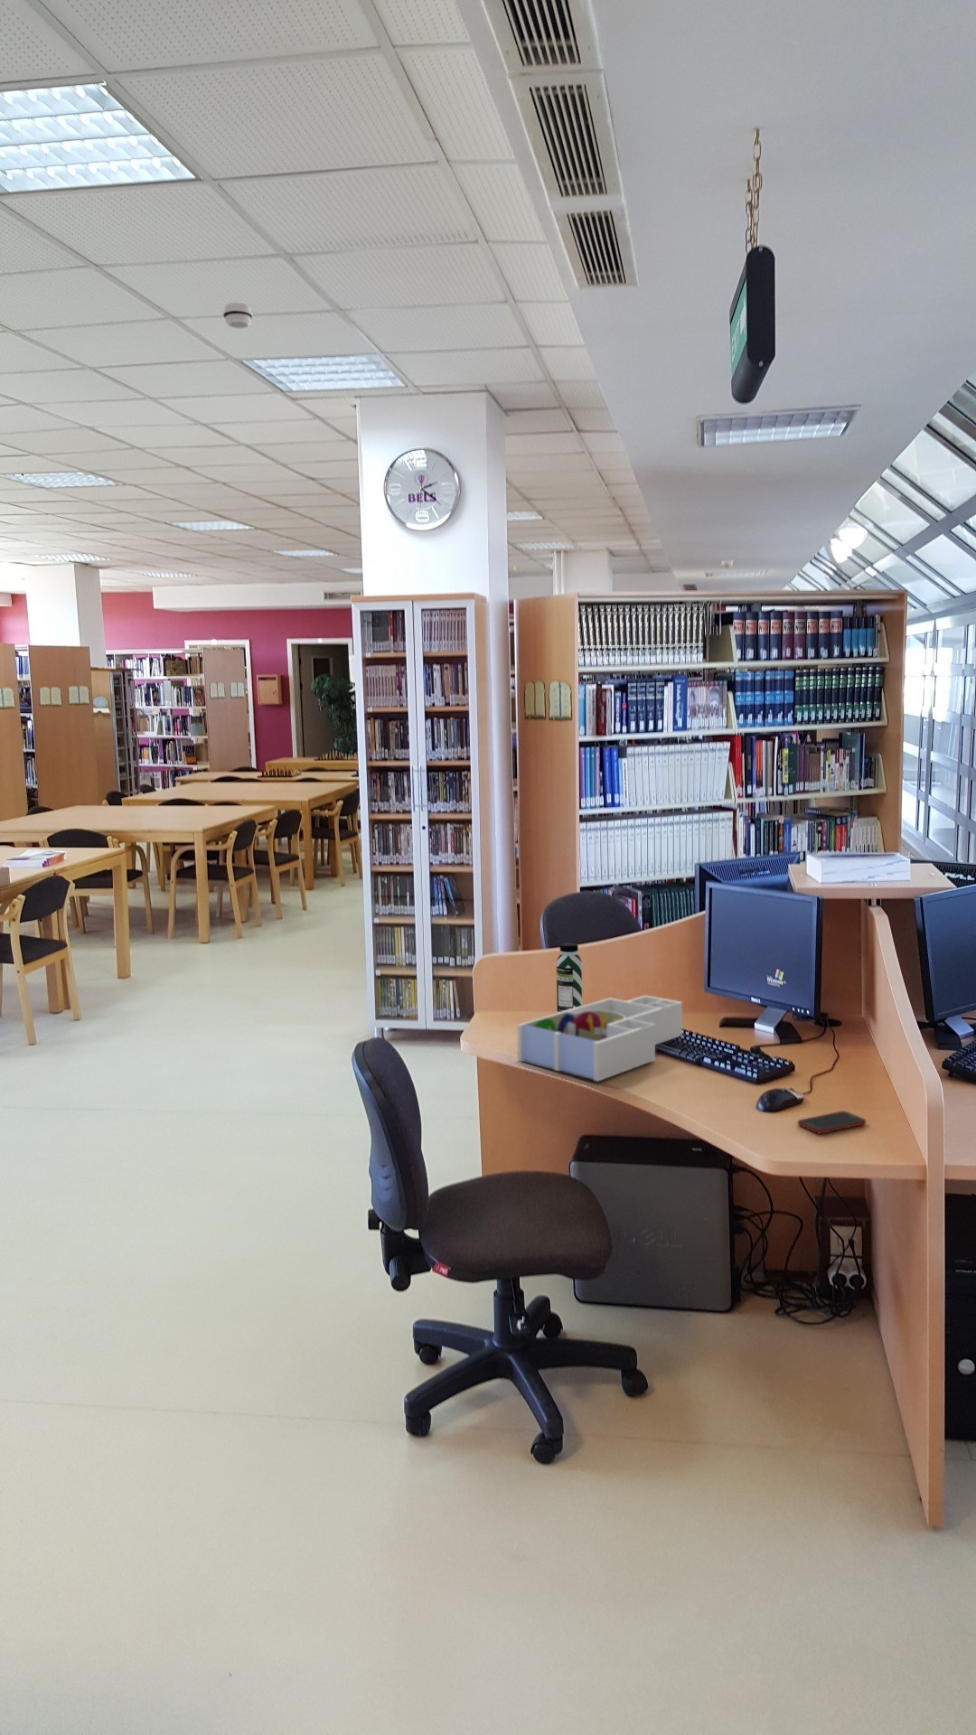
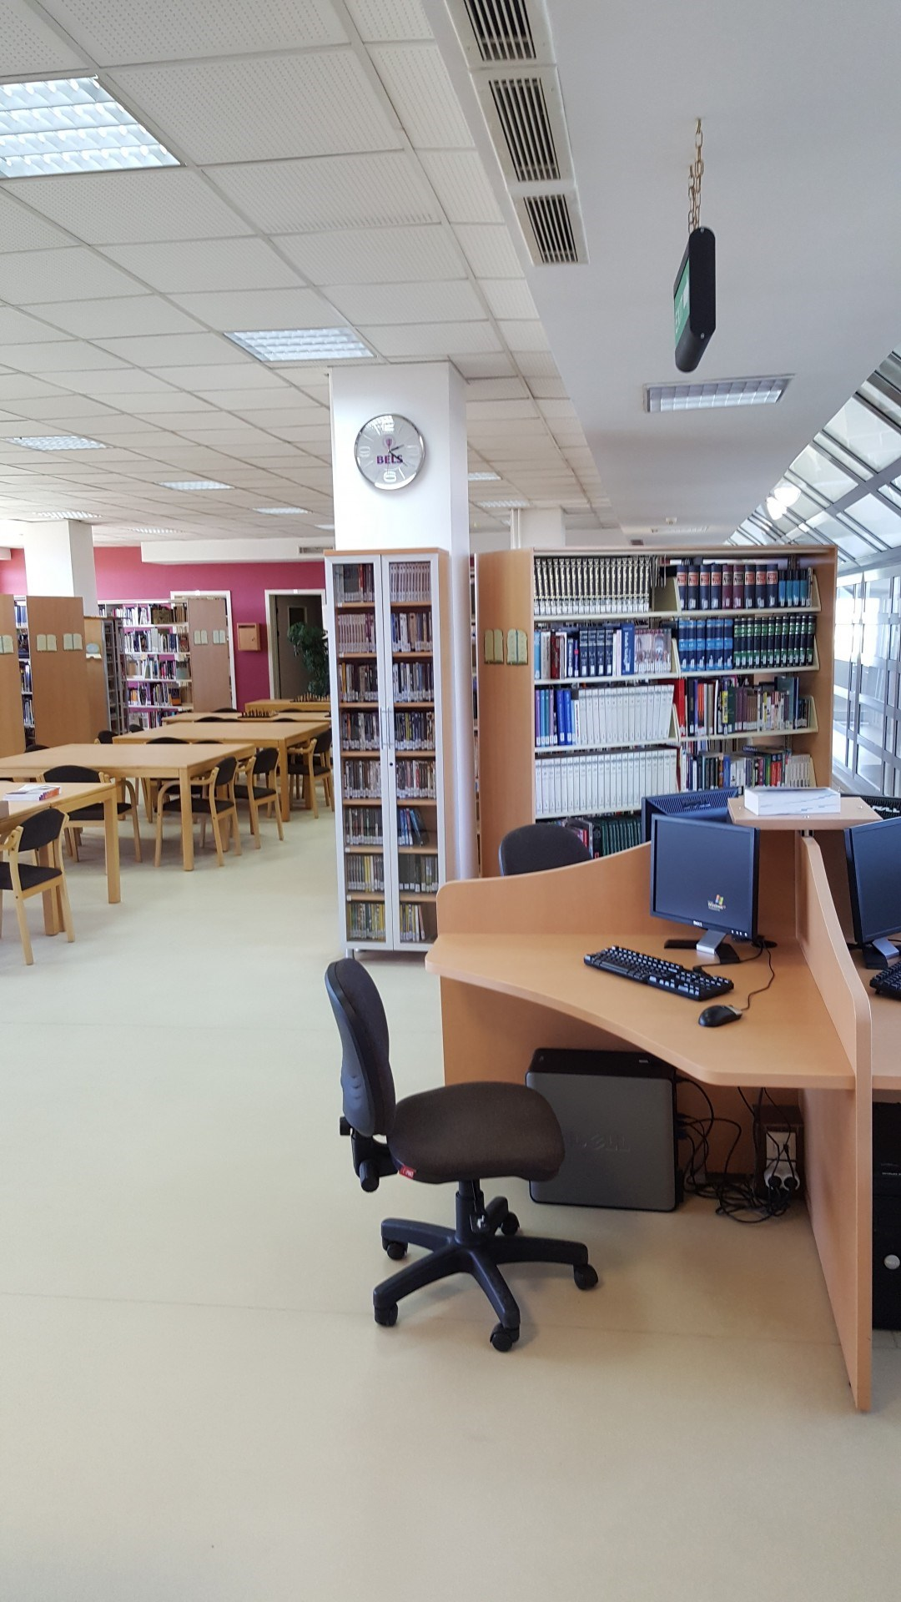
- cell phone [797,1109,866,1134]
- smoke detector [223,301,253,329]
- water bottle [555,943,583,1013]
- desk organizer [516,994,683,1082]
